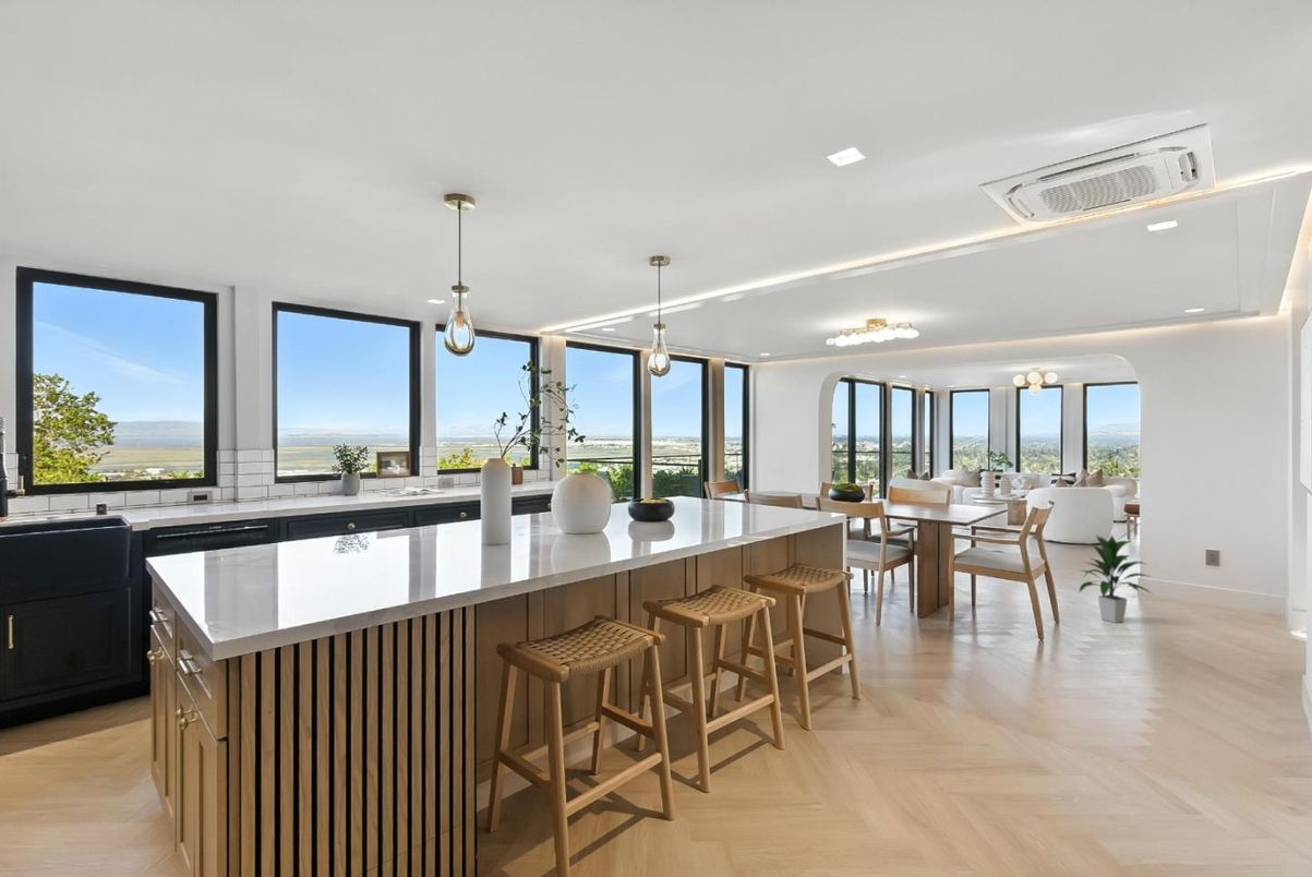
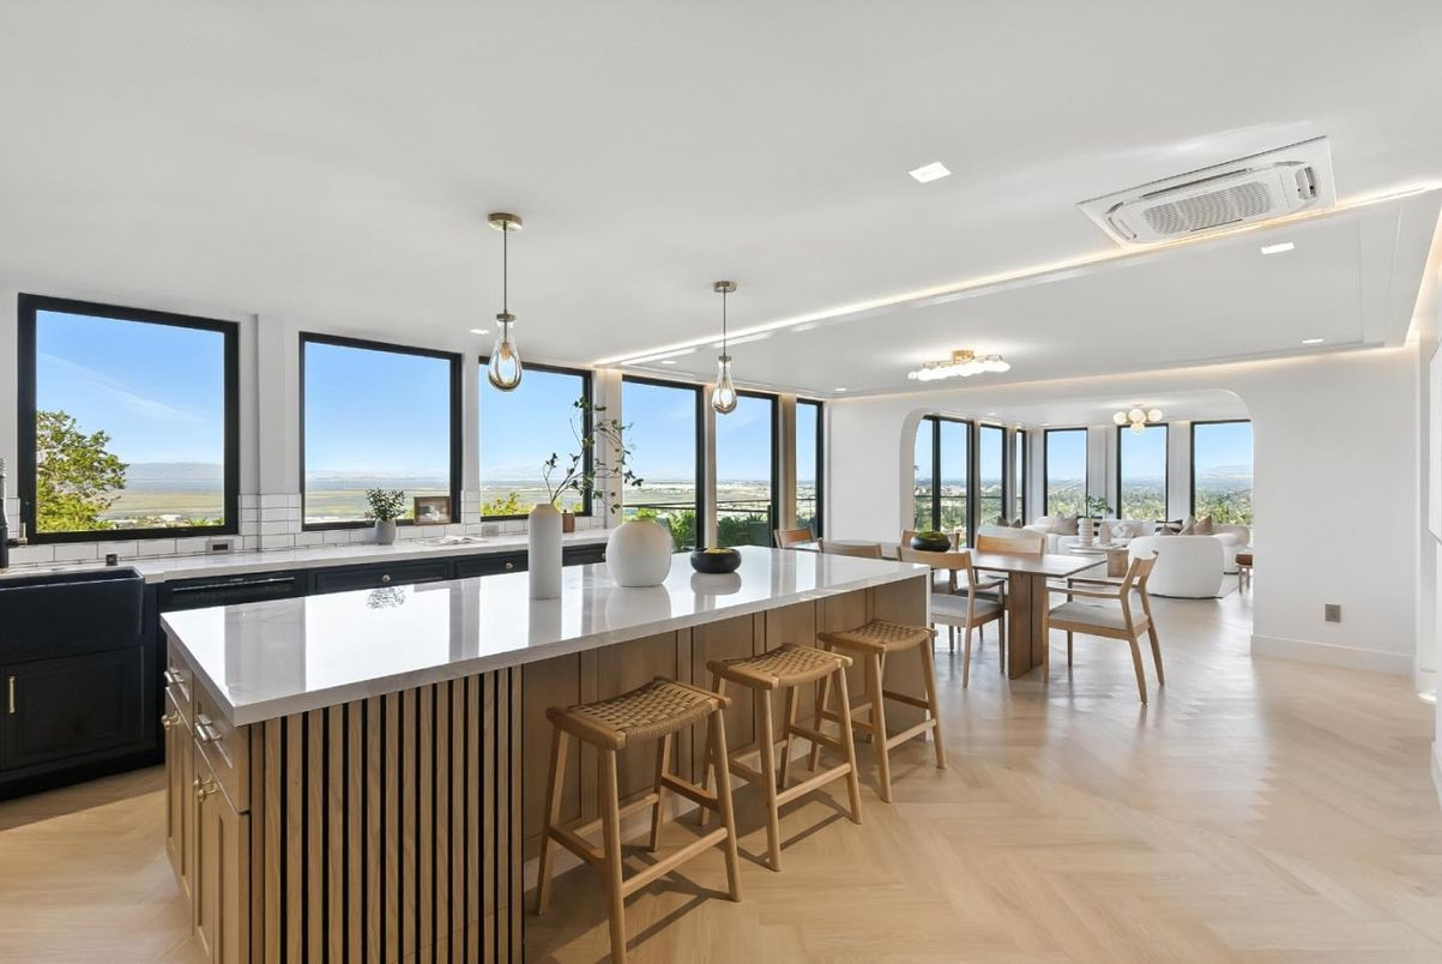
- indoor plant [1079,533,1153,624]
